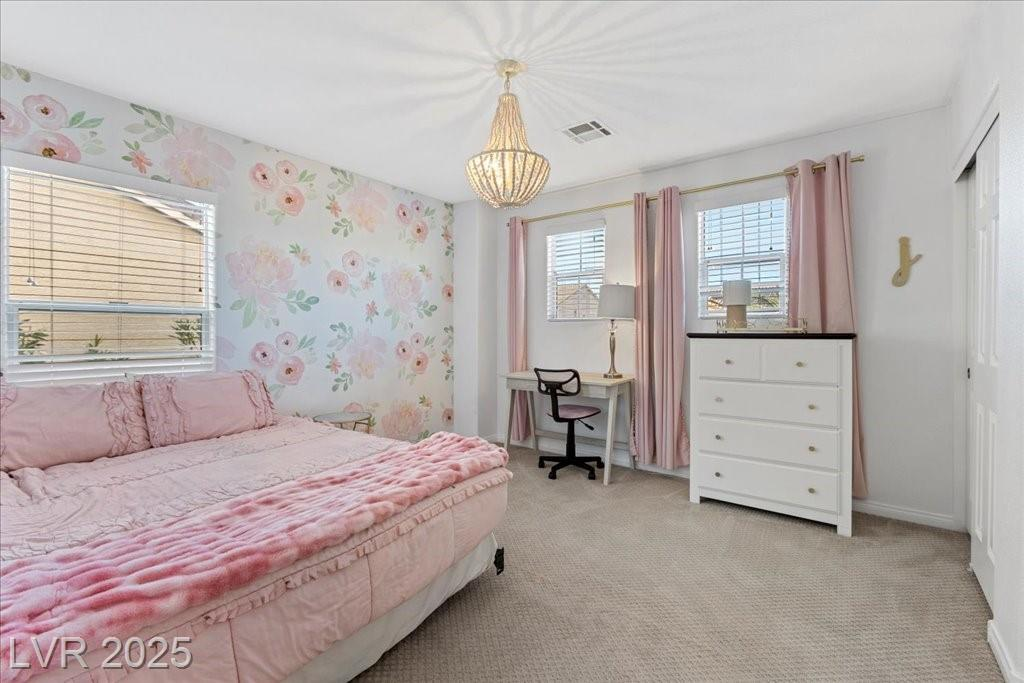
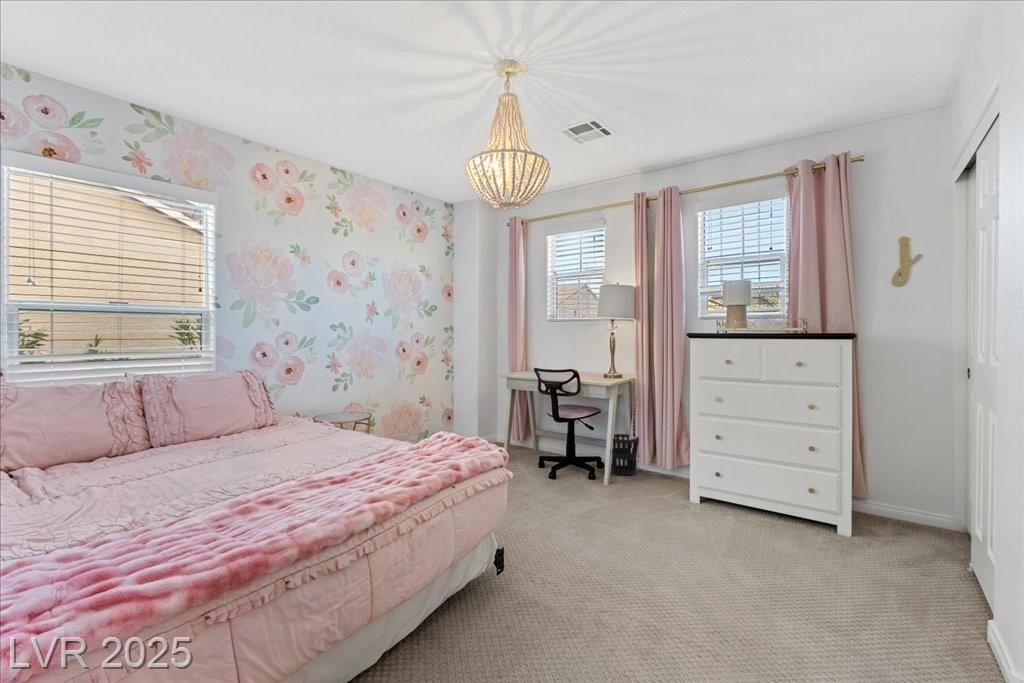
+ wastebasket [611,433,640,476]
